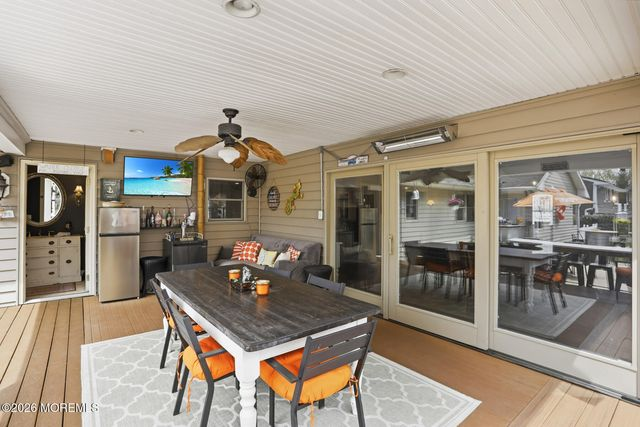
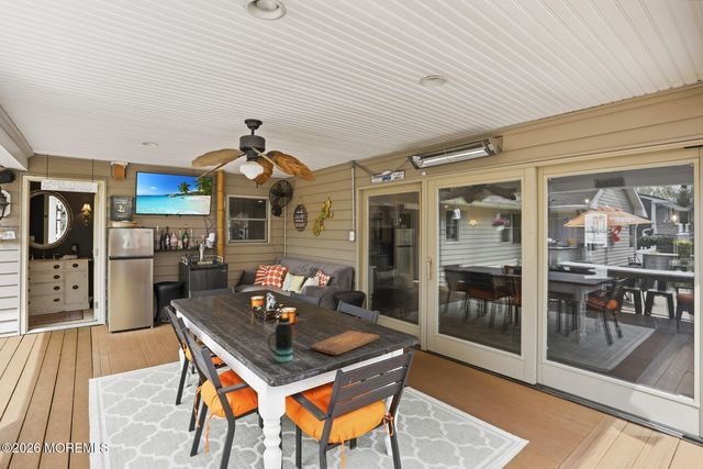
+ bottle [267,312,294,364]
+ cutting board [309,330,380,356]
